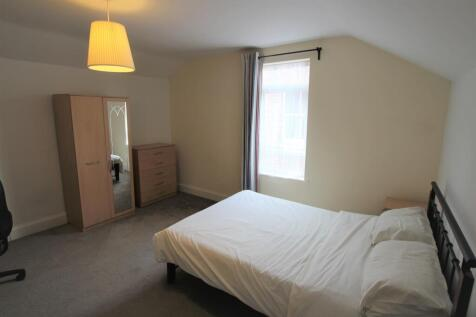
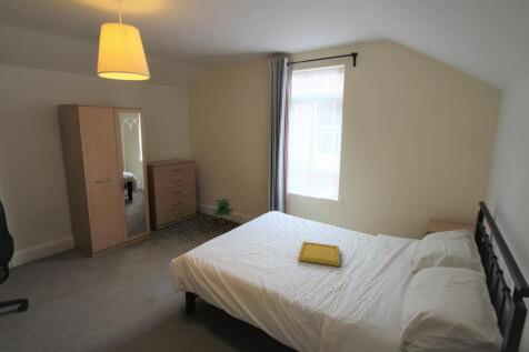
+ serving tray [297,241,341,268]
+ potted plant [209,197,236,225]
